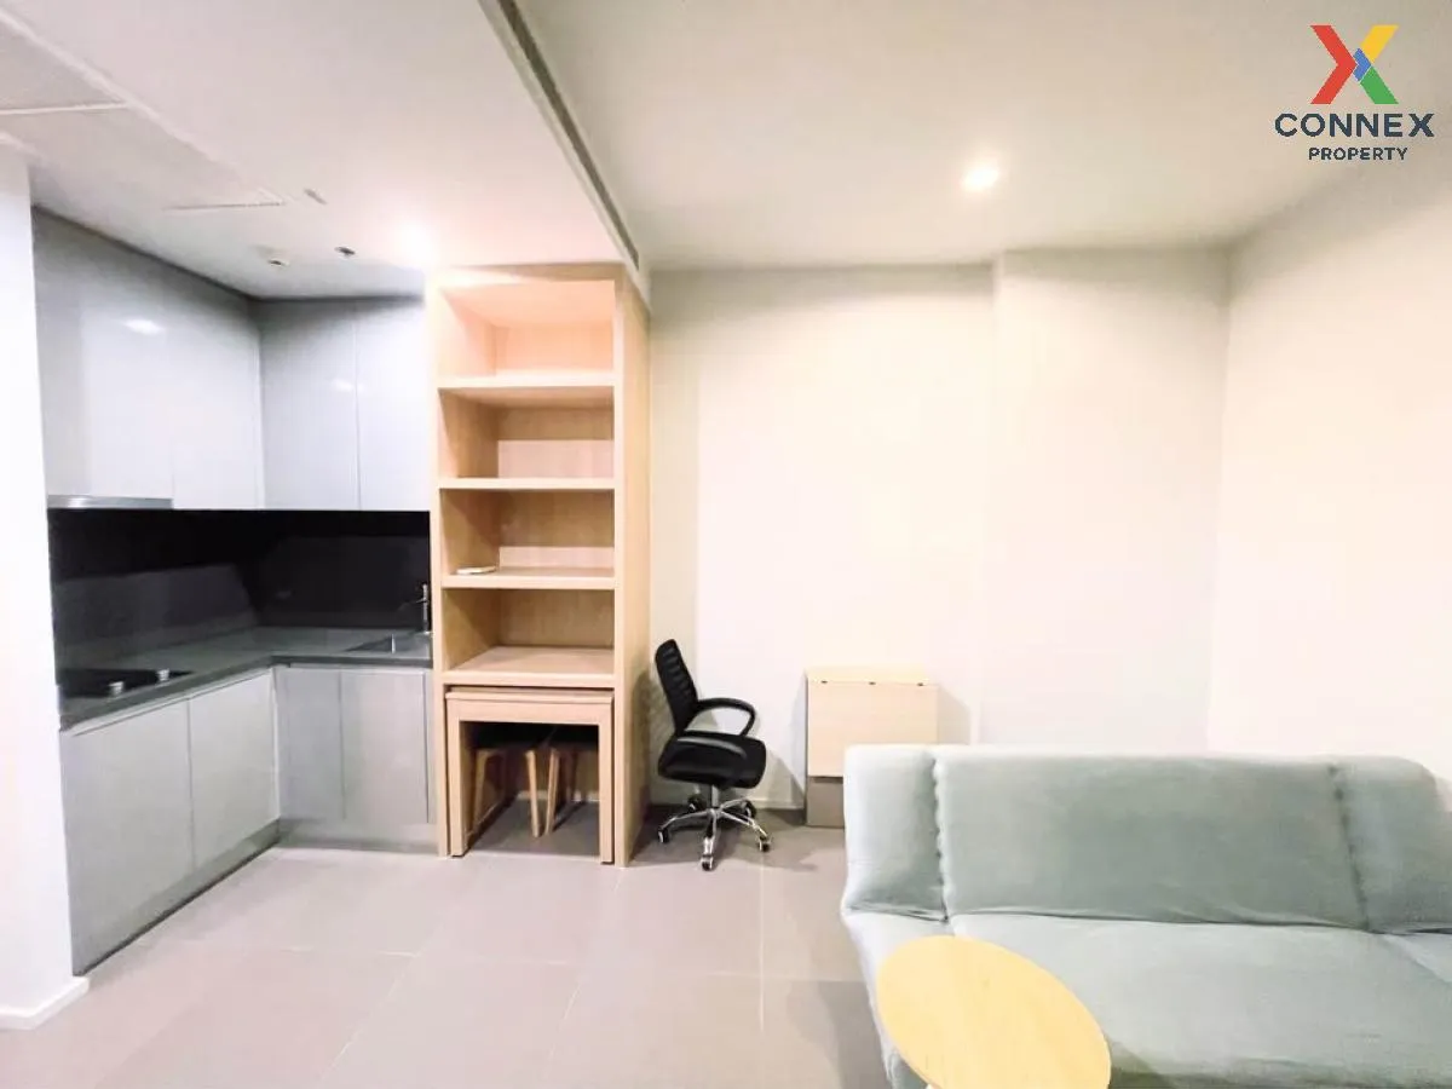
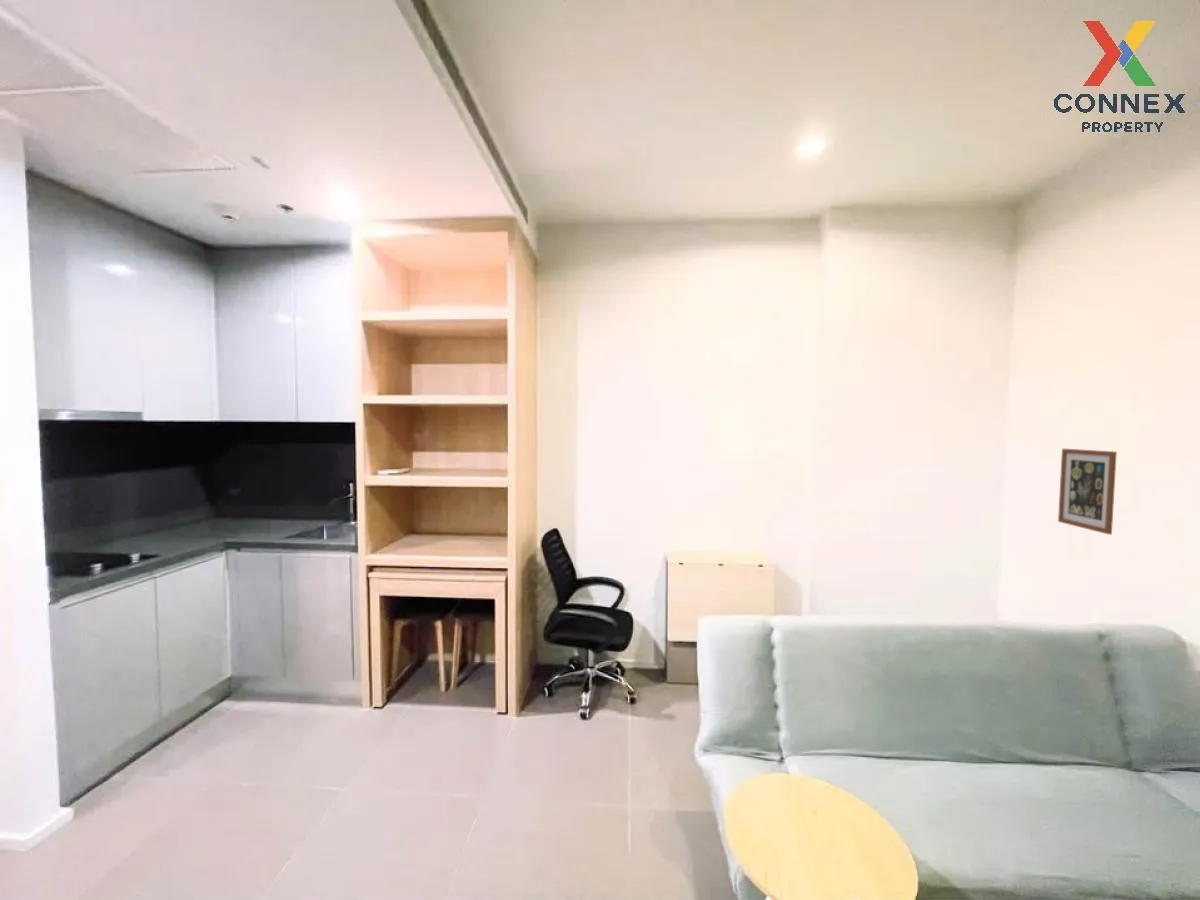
+ wall art [1057,448,1118,536]
